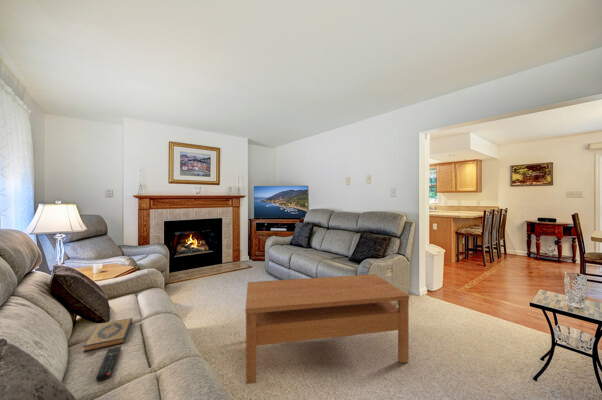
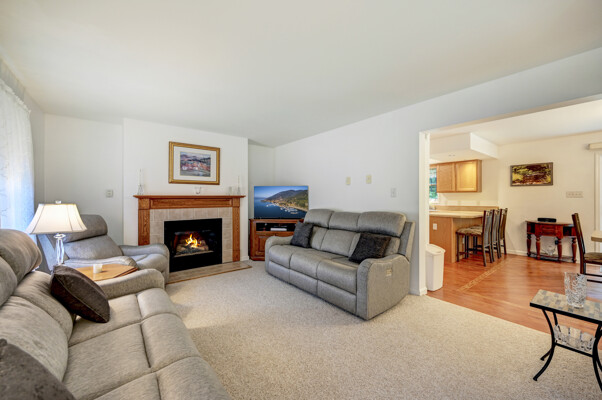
- remote control [95,345,122,382]
- hardback book [82,317,133,353]
- coffee table [244,273,410,385]
